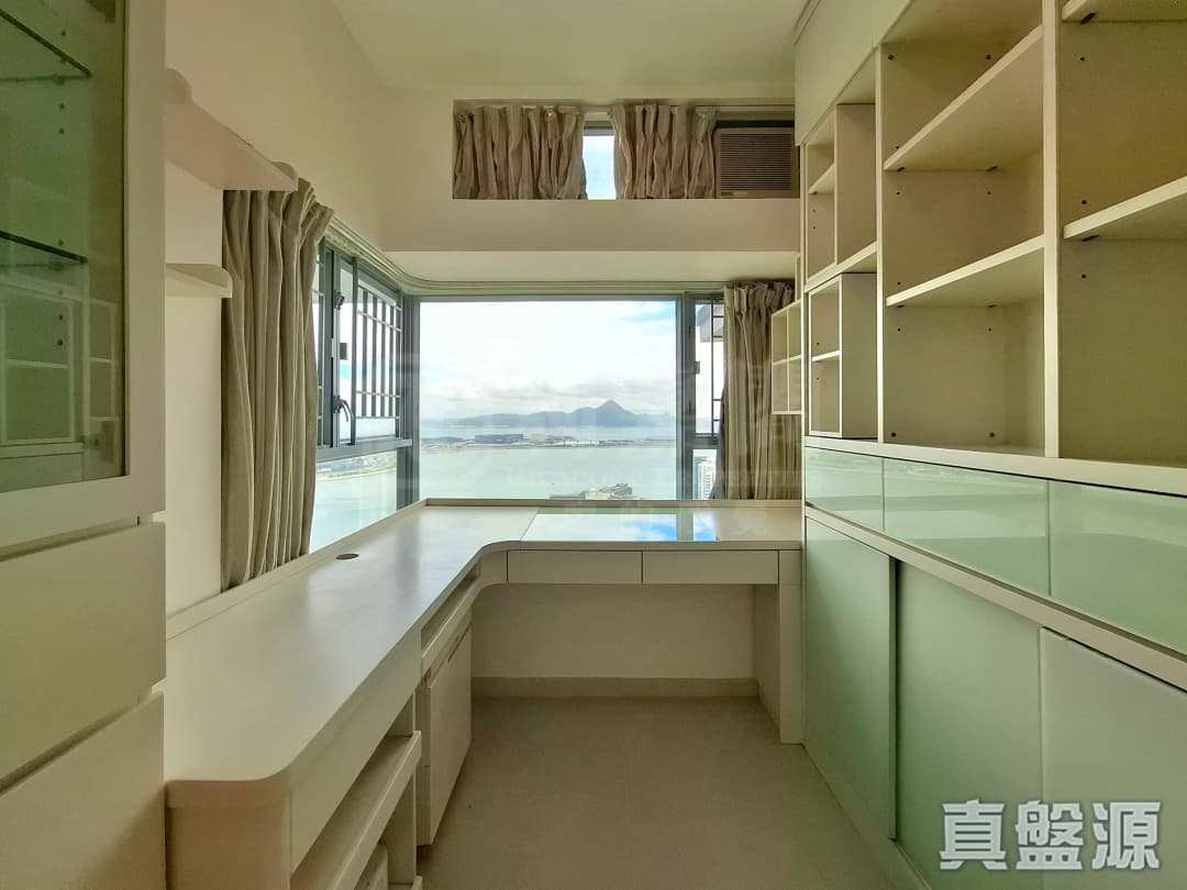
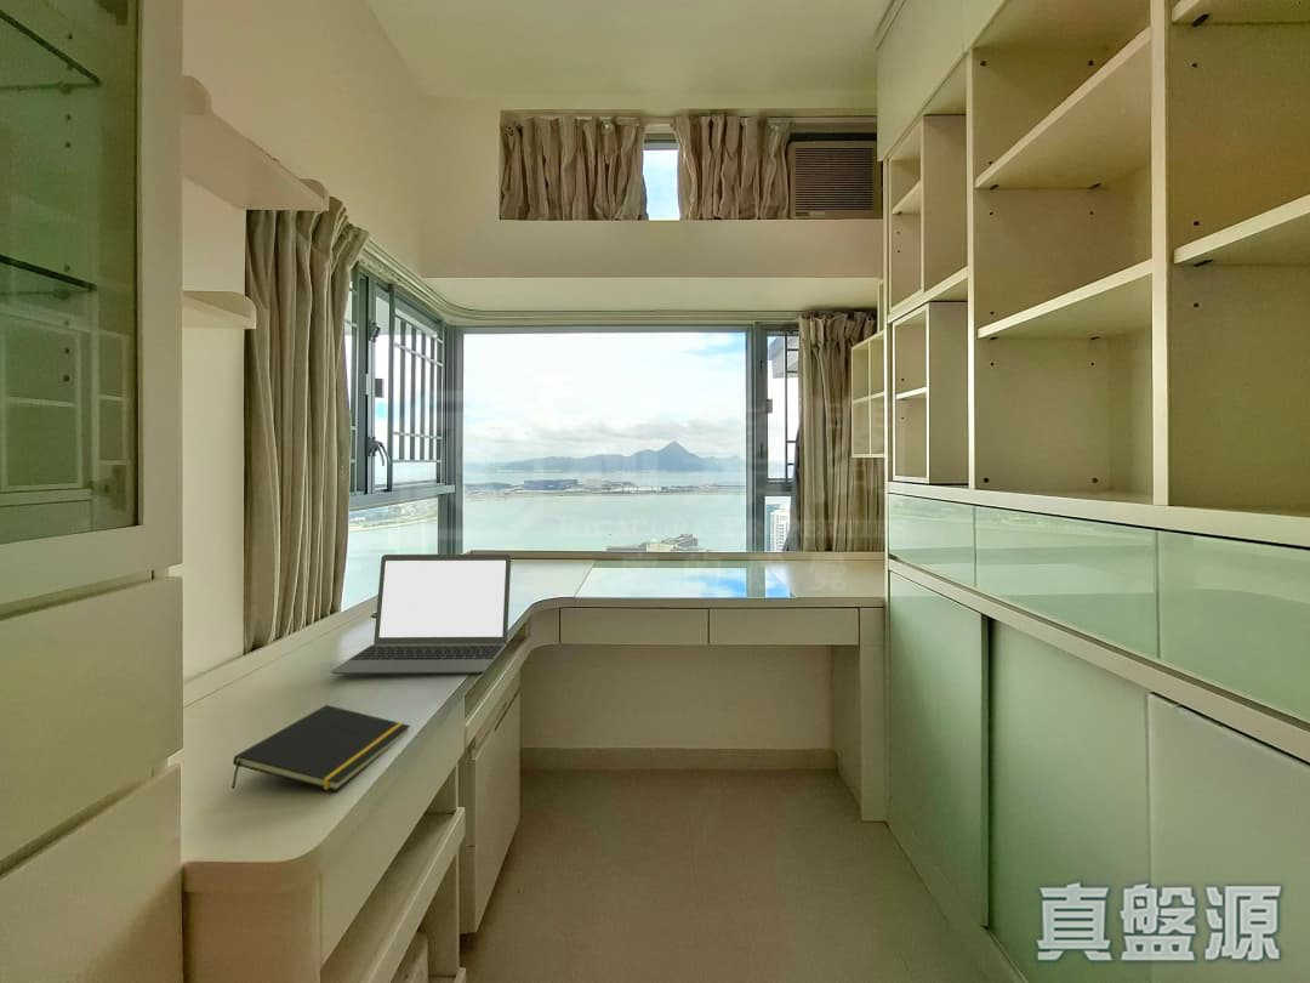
+ notepad [230,704,411,792]
+ laptop [330,553,512,675]
